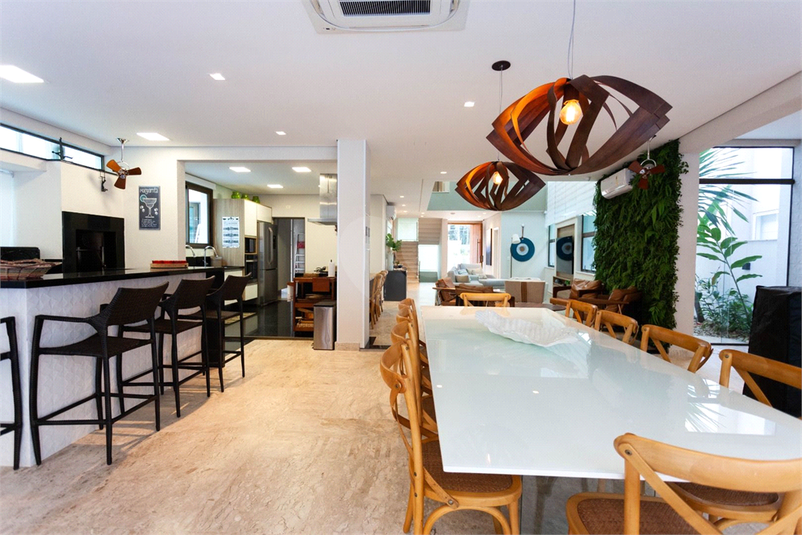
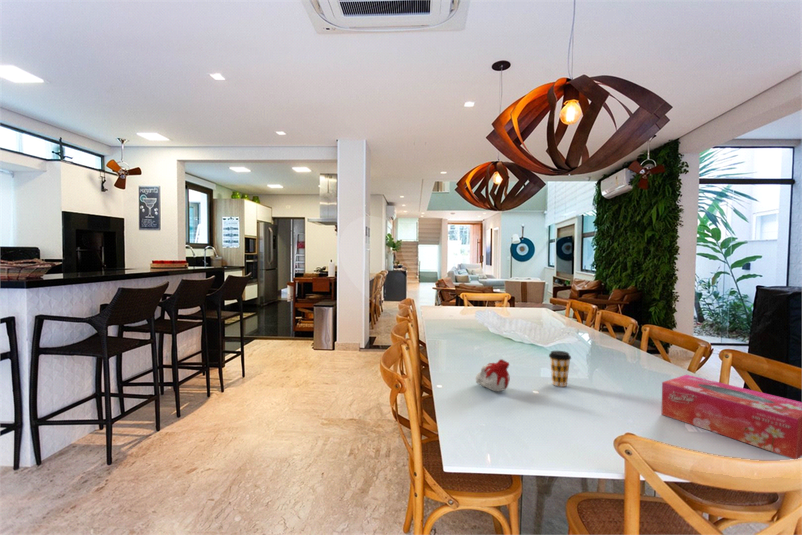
+ coffee cup [548,350,572,388]
+ candle [475,358,511,392]
+ tissue box [661,374,802,460]
